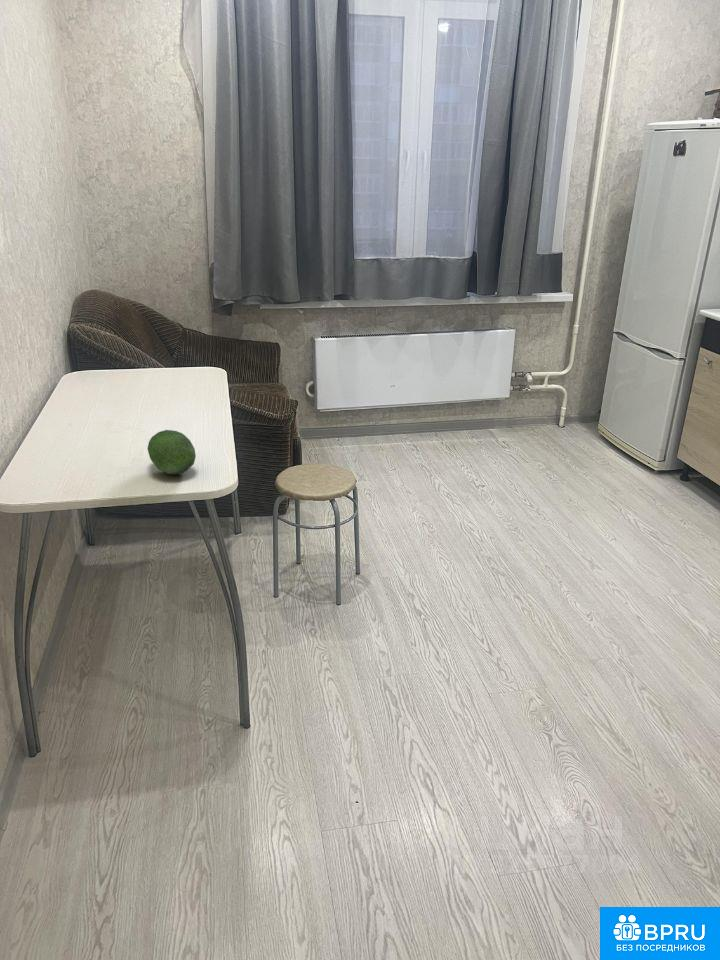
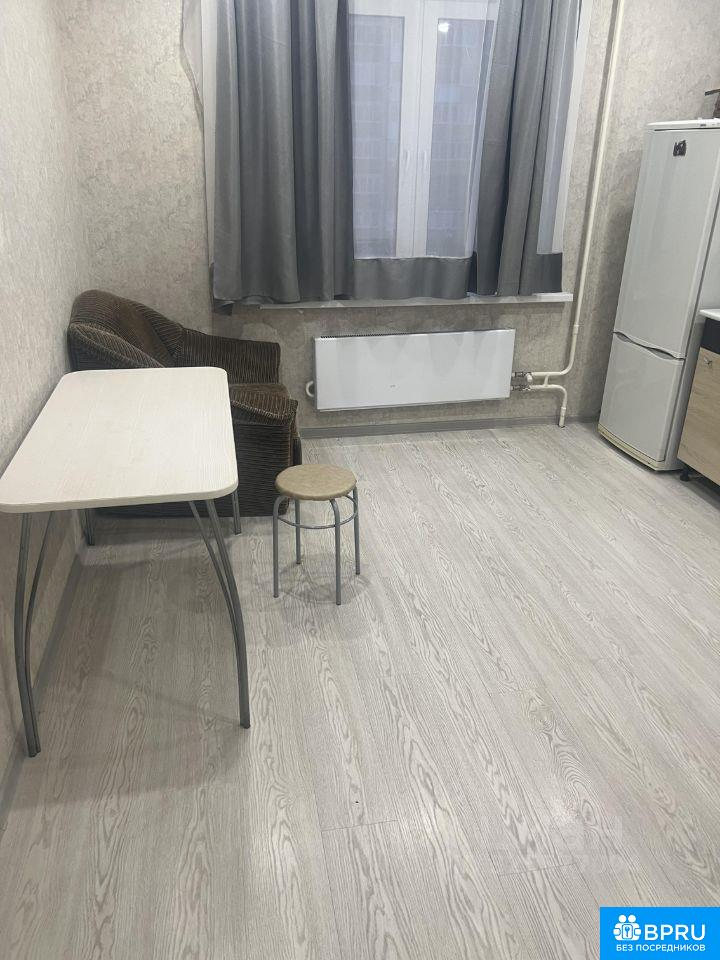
- fruit [147,429,197,476]
